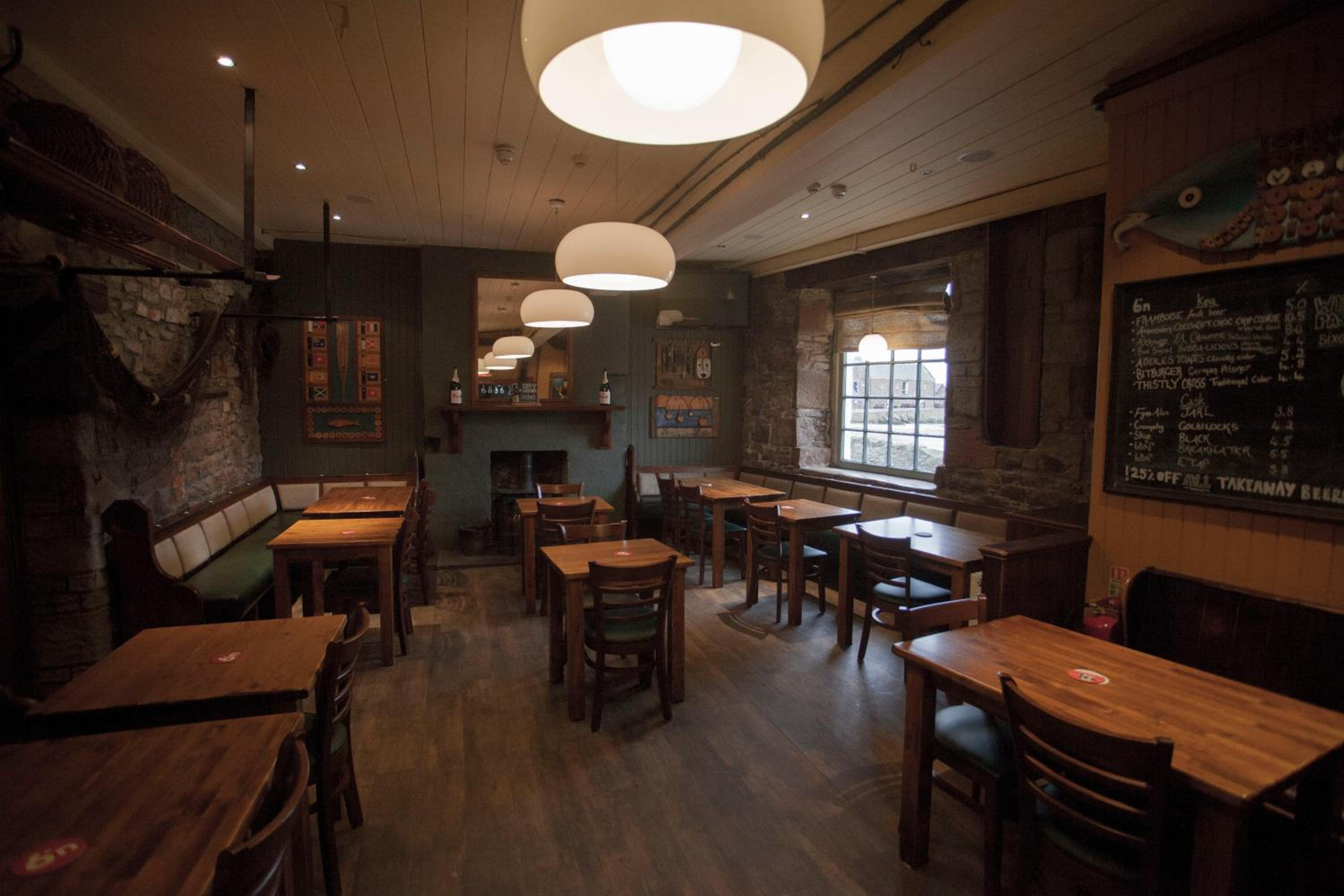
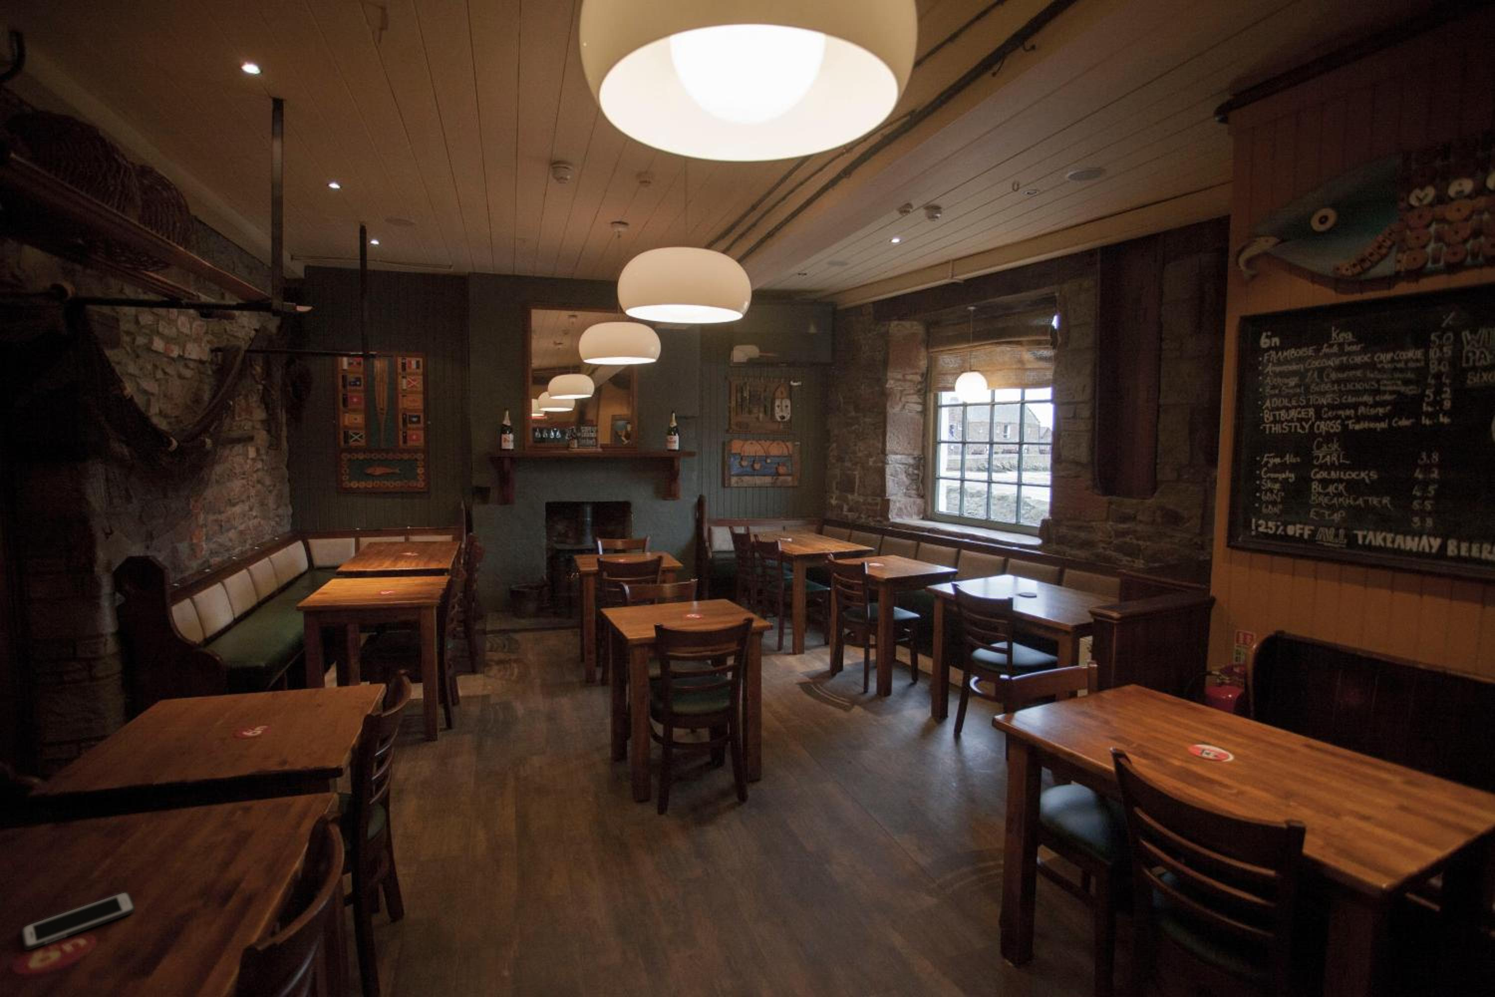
+ cell phone [21,891,136,950]
